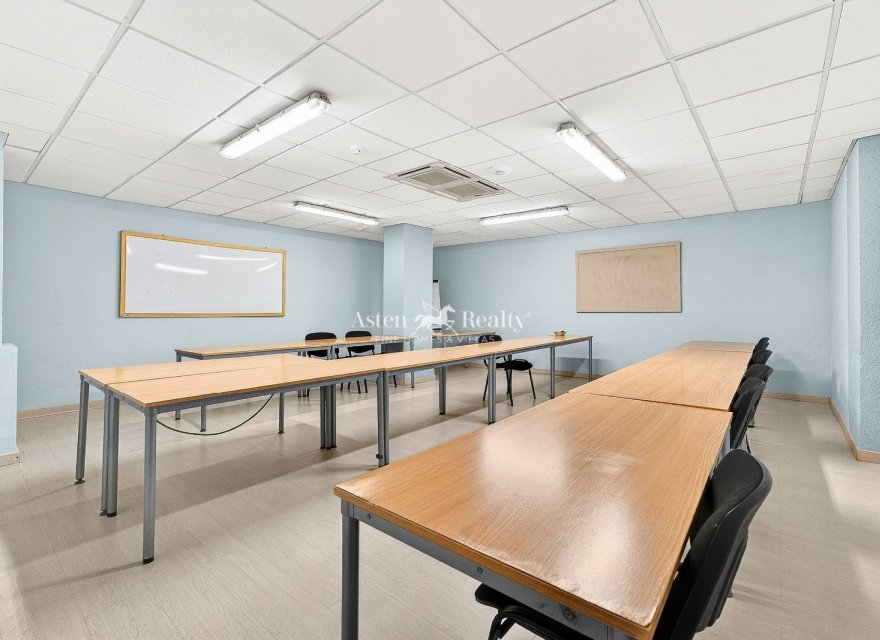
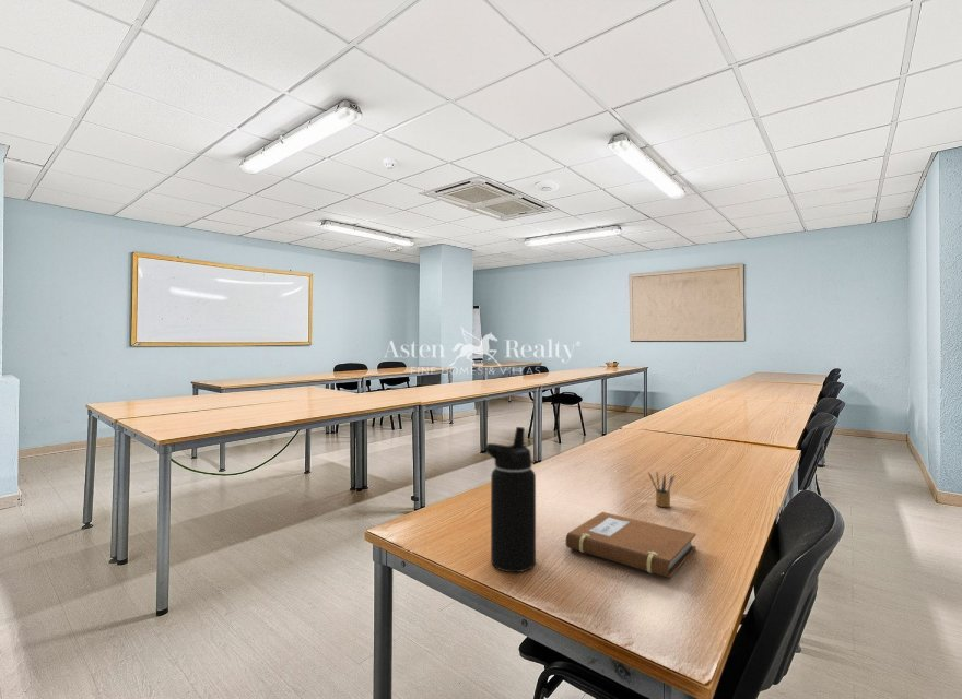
+ pencil box [647,471,676,508]
+ water bottle [483,426,537,573]
+ notebook [565,511,697,579]
